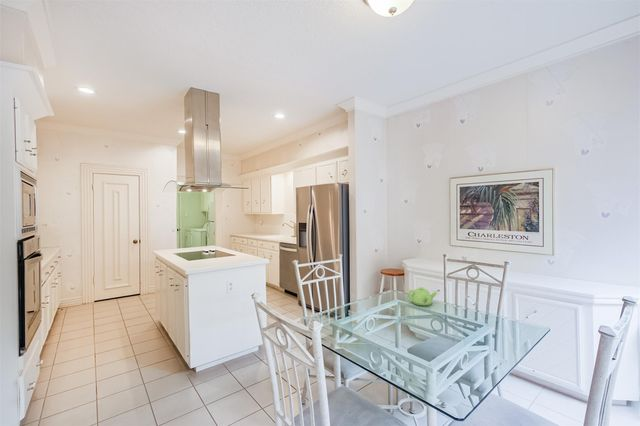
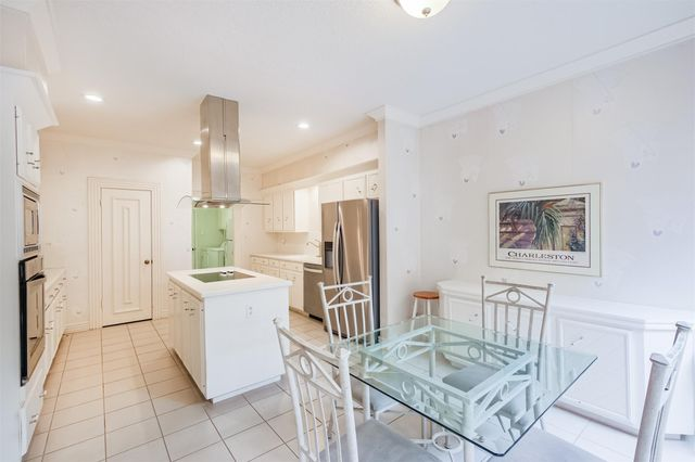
- teapot [407,286,438,307]
